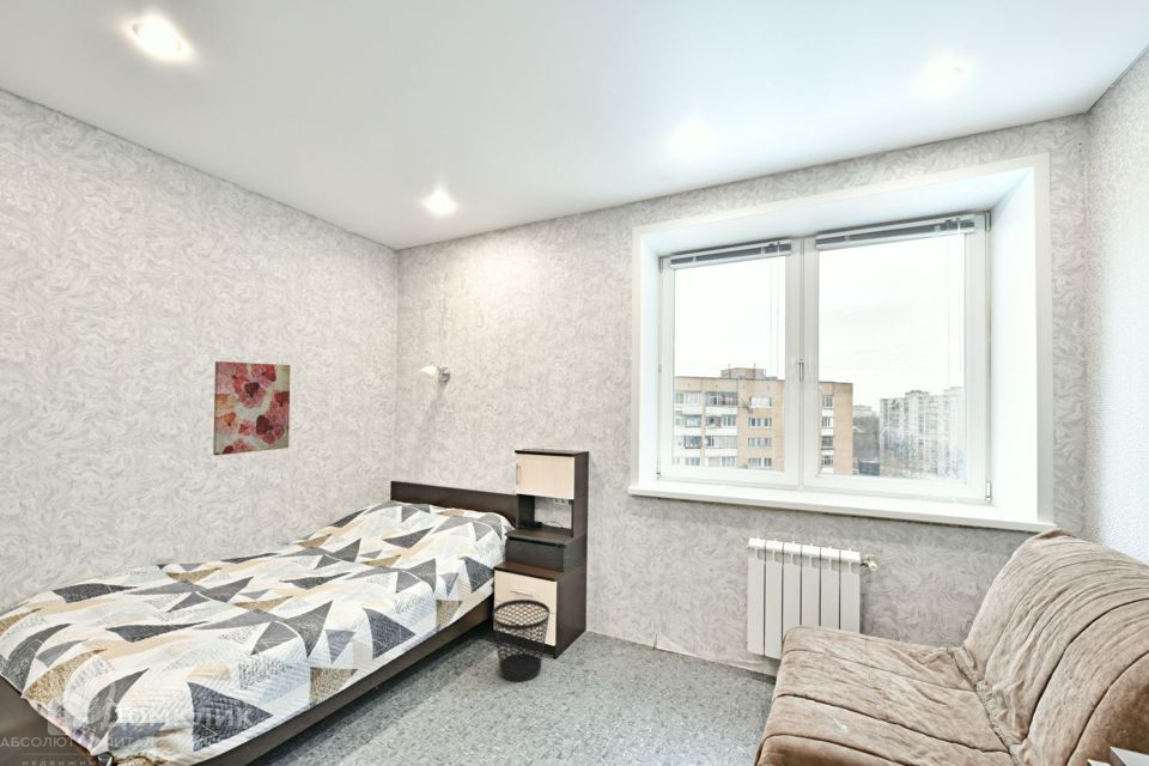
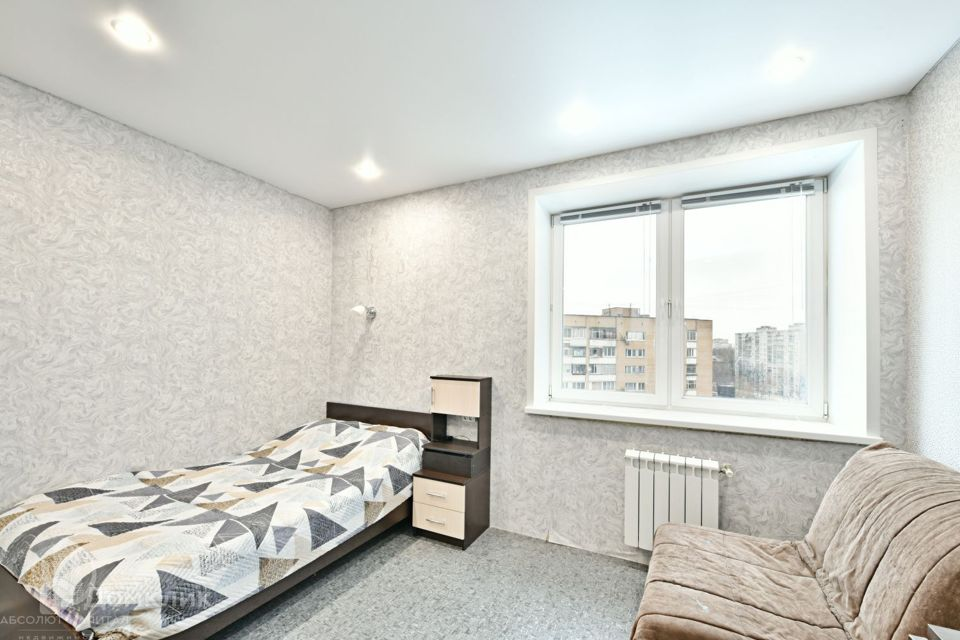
- wastebasket [491,598,551,682]
- wall art [212,360,292,456]
